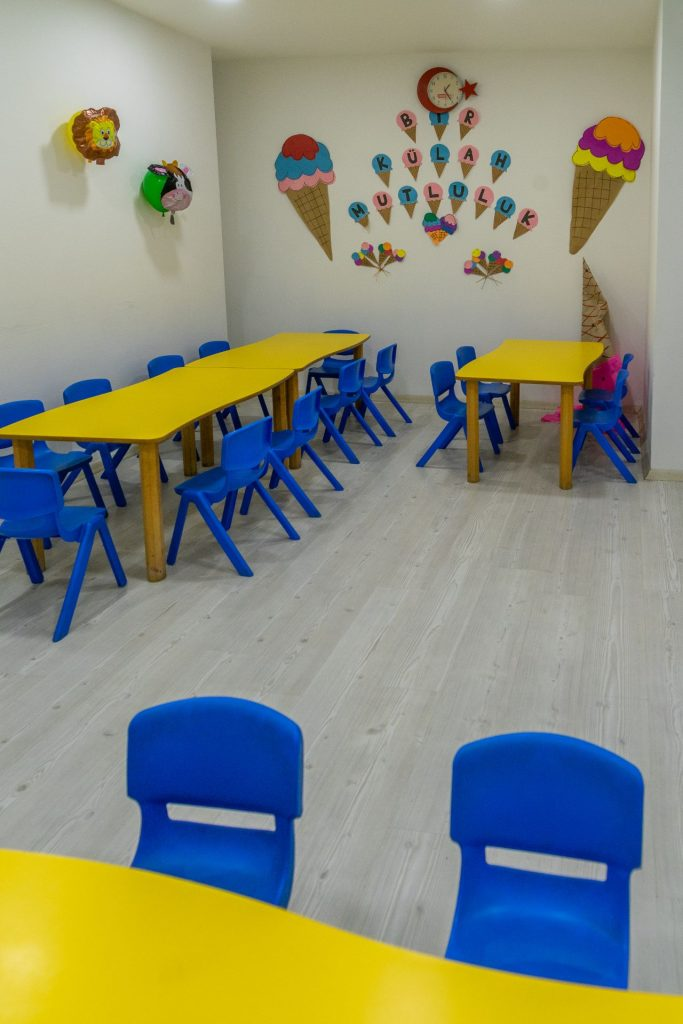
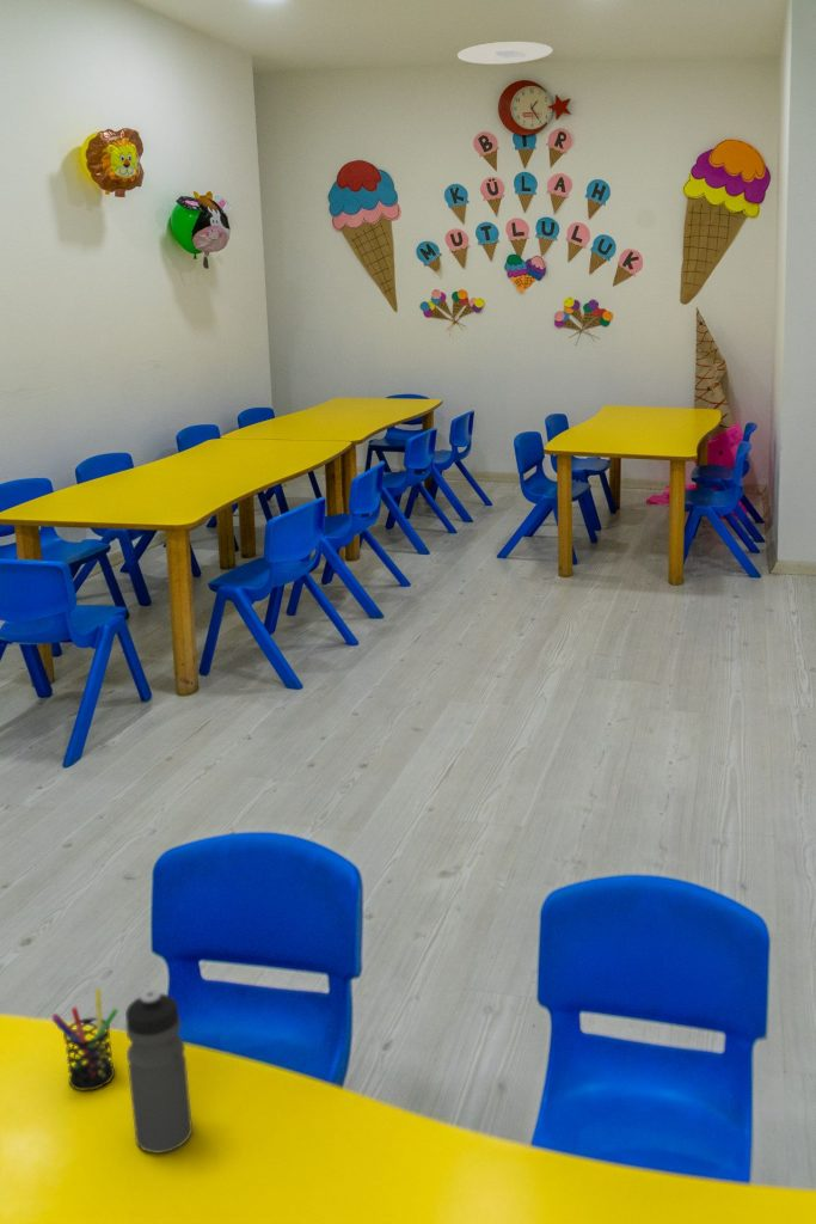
+ pen holder [50,987,119,1091]
+ water bottle [124,990,194,1155]
+ ceiling light [456,41,553,66]
